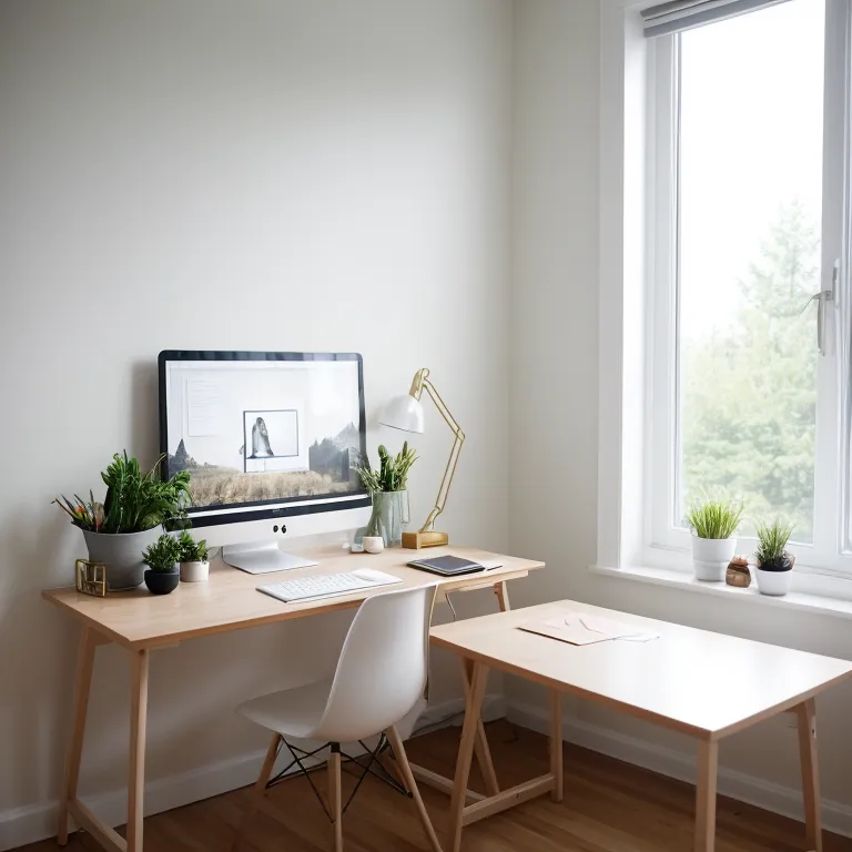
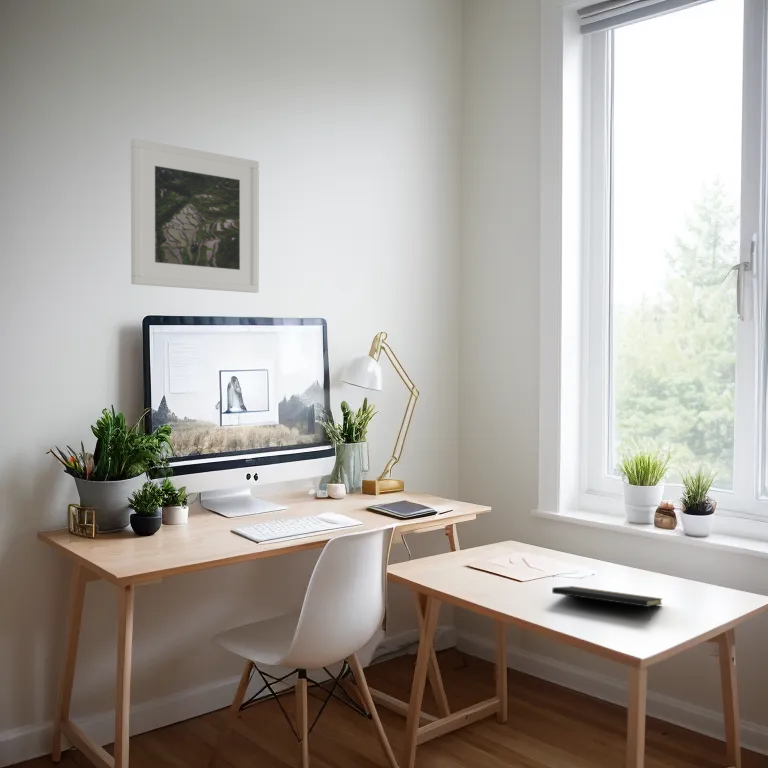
+ notepad [551,585,663,621]
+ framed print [130,138,260,294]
